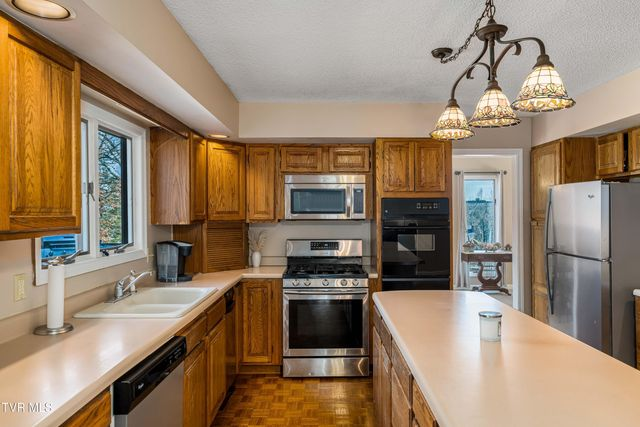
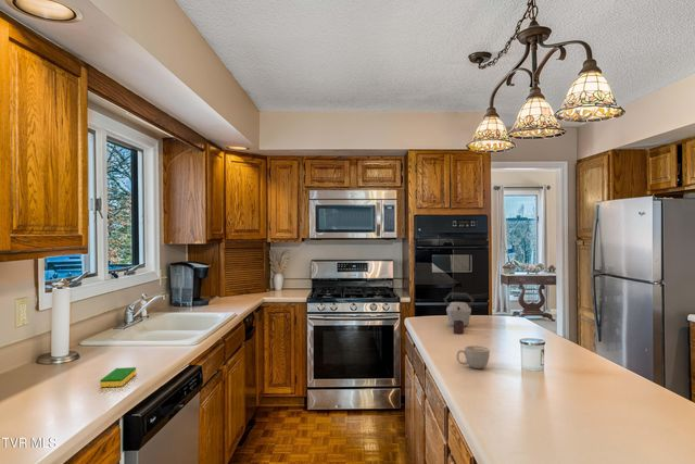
+ dish sponge [99,366,137,388]
+ kettle [442,292,475,335]
+ mug [456,344,491,369]
